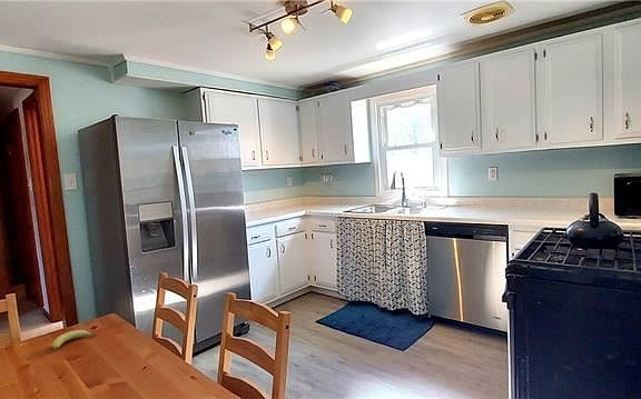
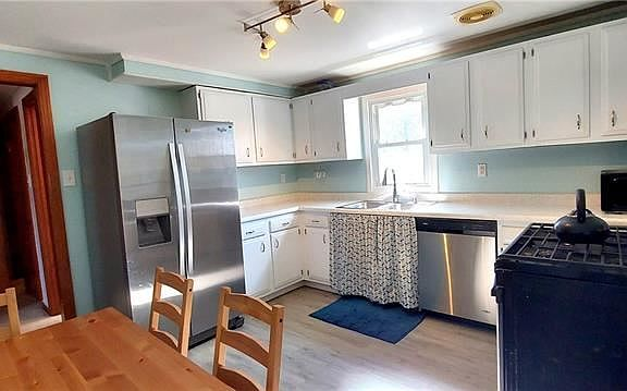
- fruit [51,329,97,350]
